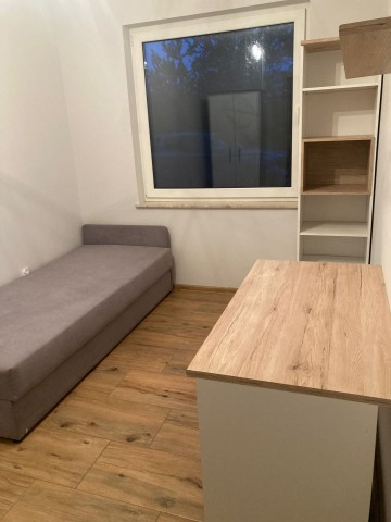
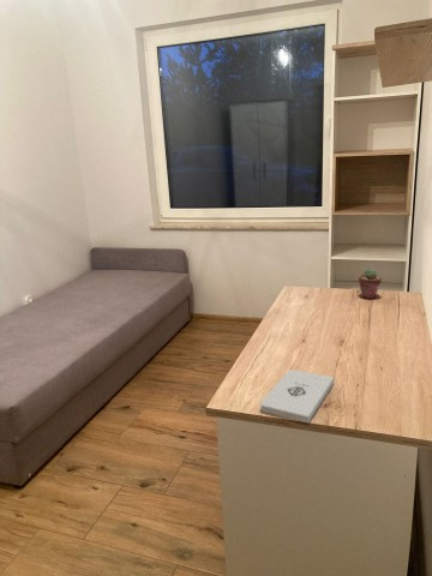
+ notepad [259,368,335,424]
+ potted succulent [358,268,383,300]
